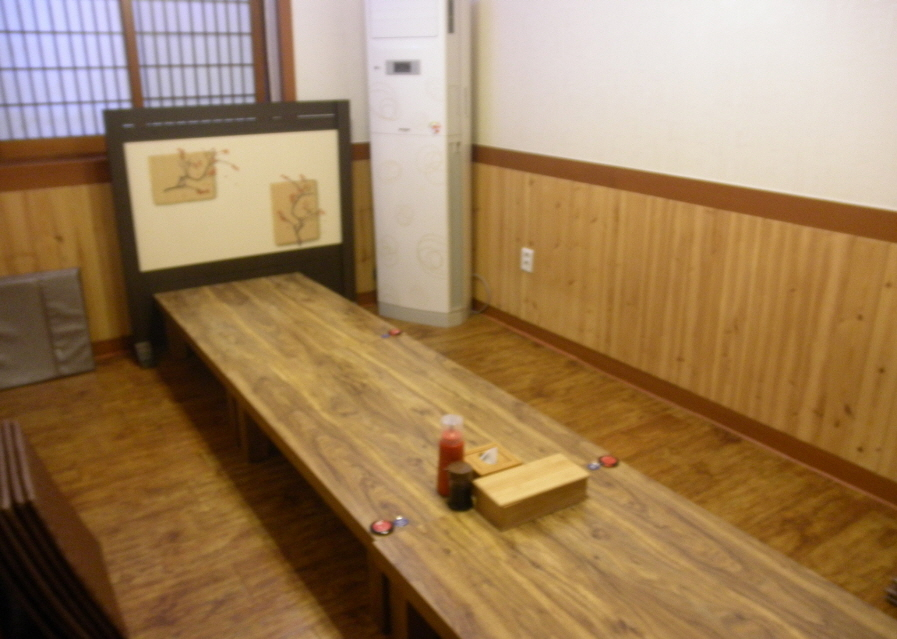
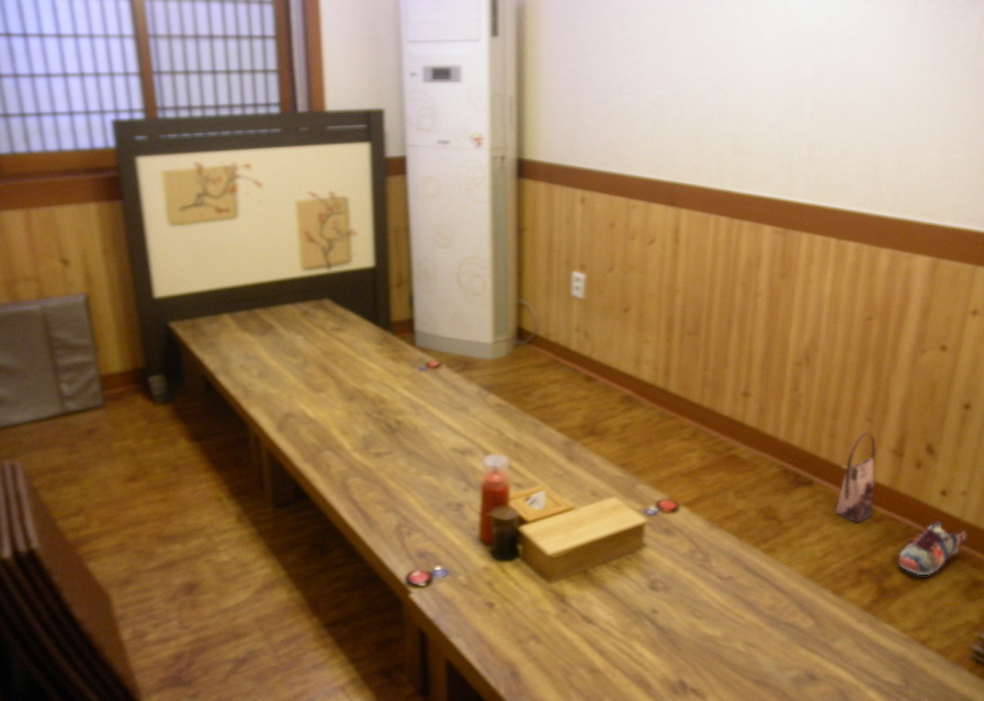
+ shoe [898,520,966,576]
+ handbag [835,432,878,523]
